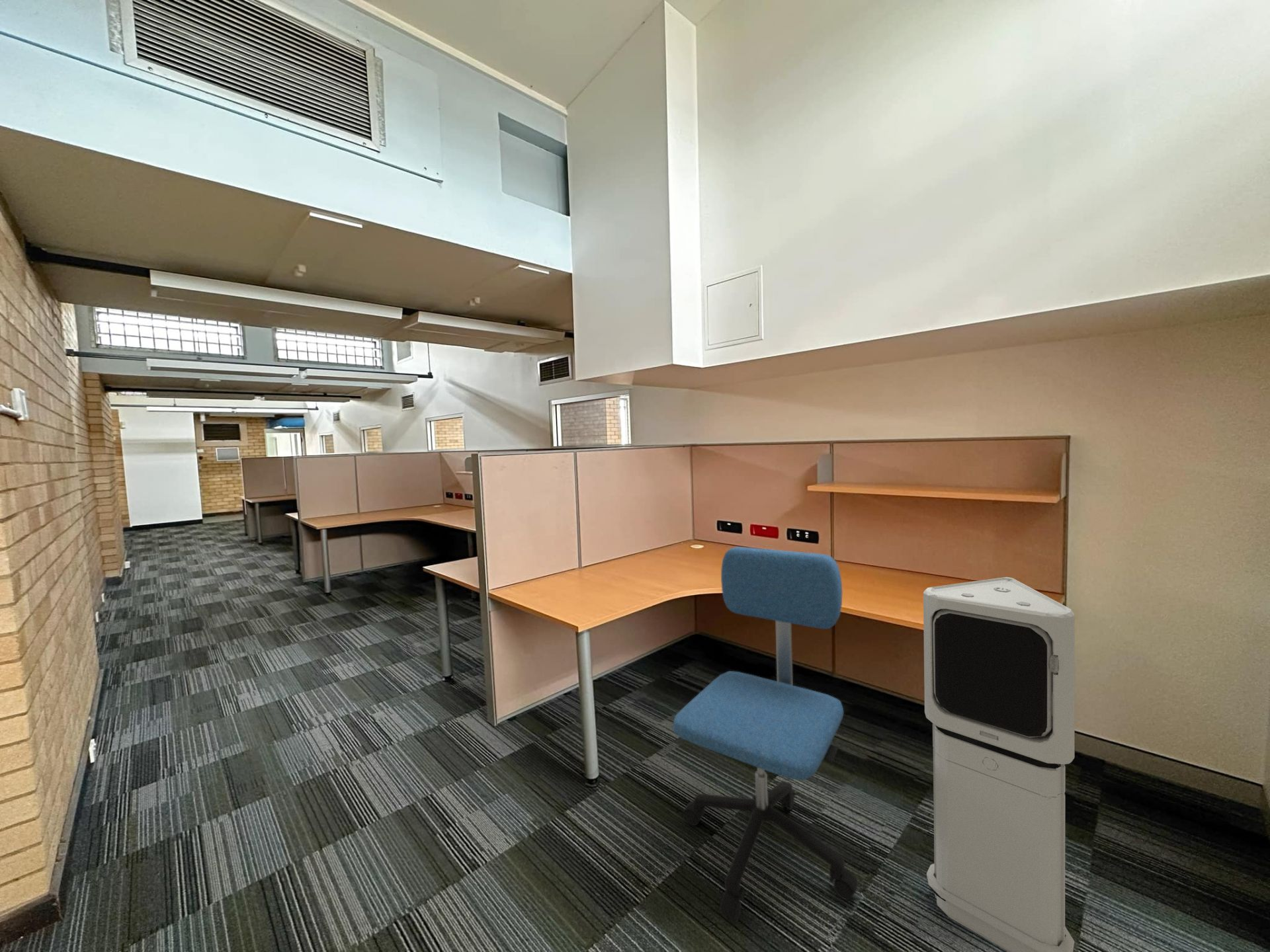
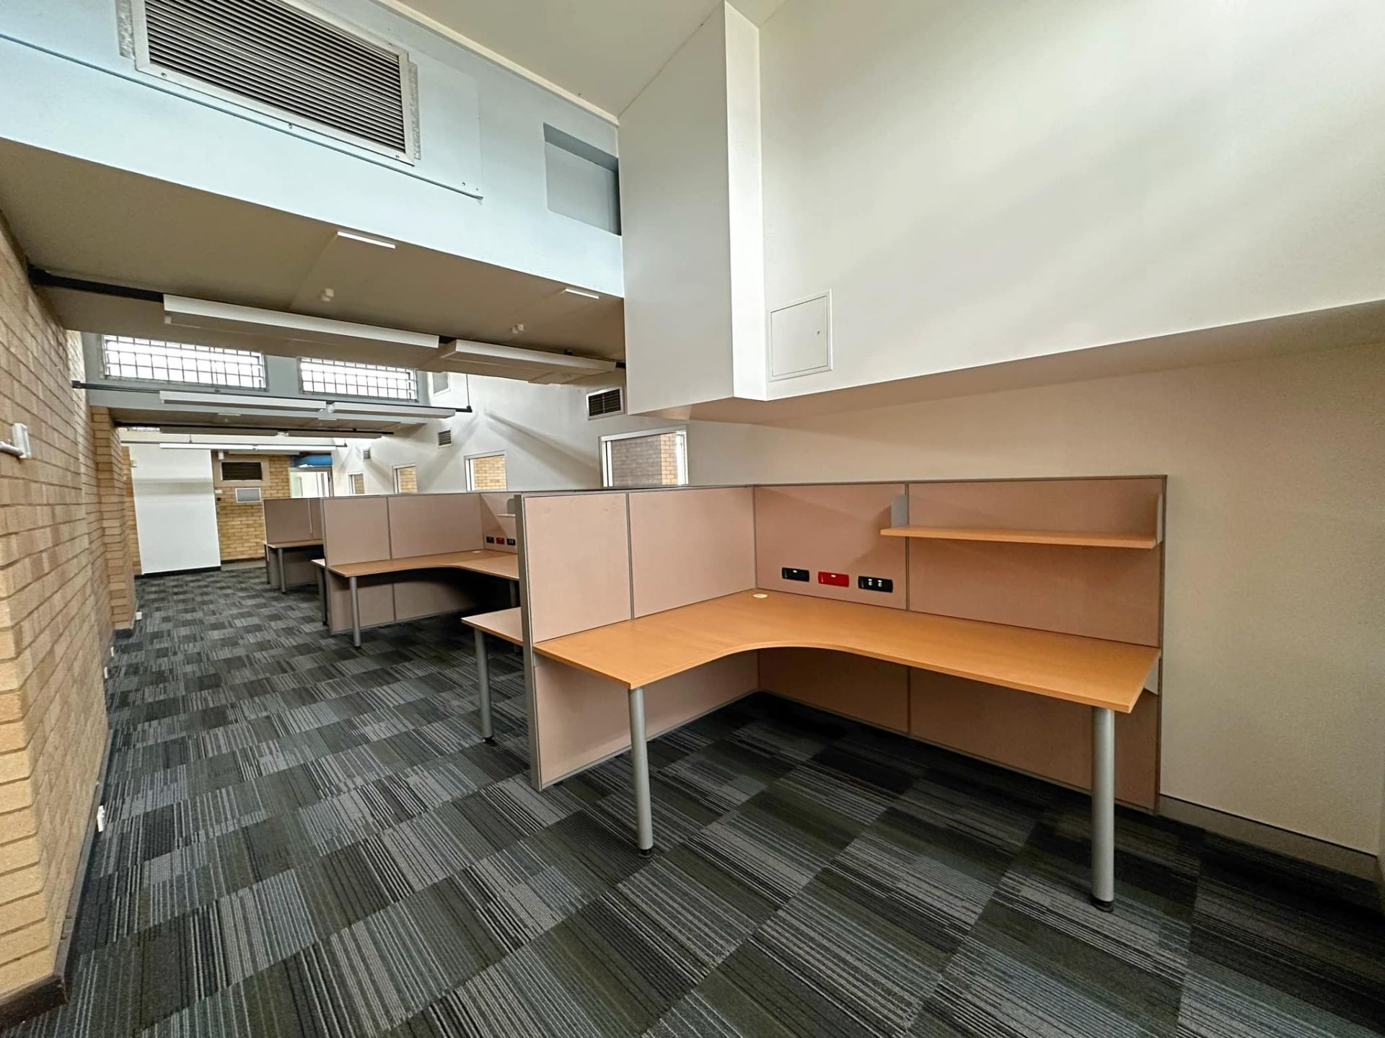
- office chair [672,546,859,924]
- air purifier [923,576,1076,952]
